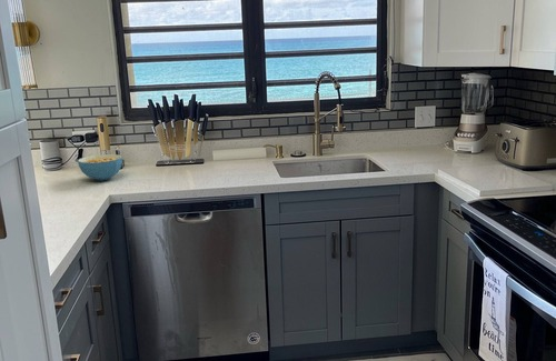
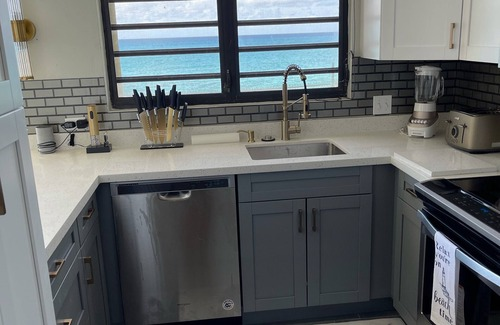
- cereal bowl [77,153,123,182]
